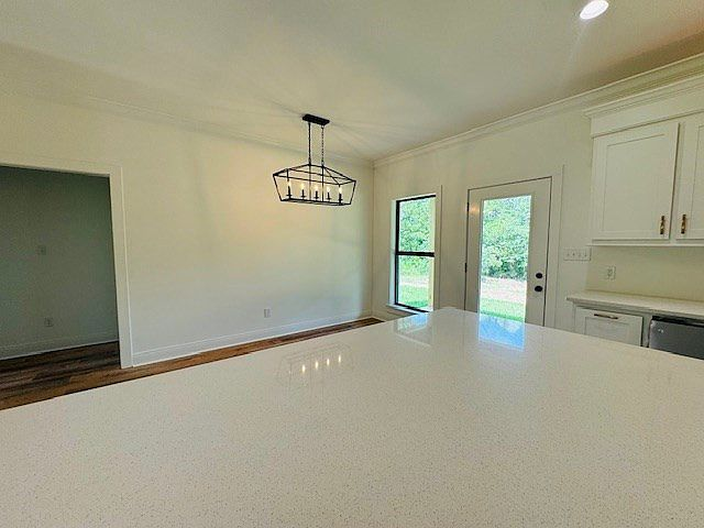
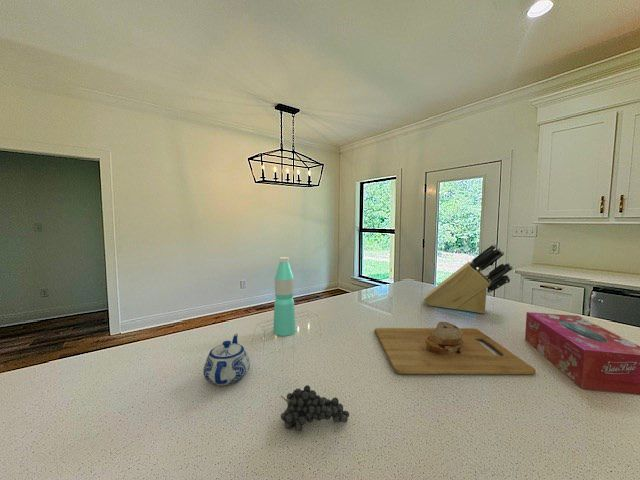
+ tissue box [524,311,640,396]
+ knife block [423,243,514,314]
+ teapot [202,333,251,387]
+ water bottle [272,256,296,337]
+ cutting board [374,320,537,375]
+ fruit [280,384,350,433]
